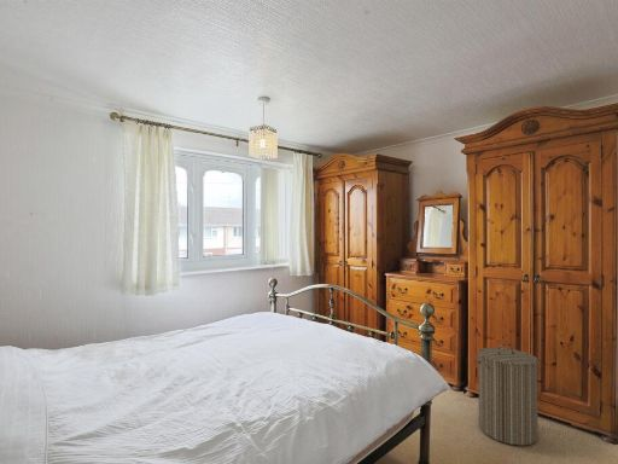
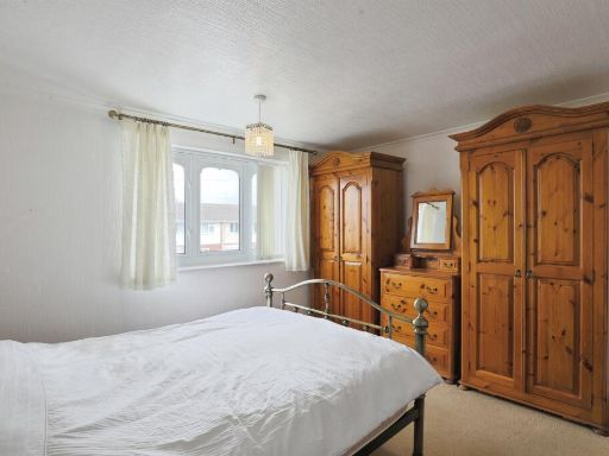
- laundry hamper [474,342,540,447]
